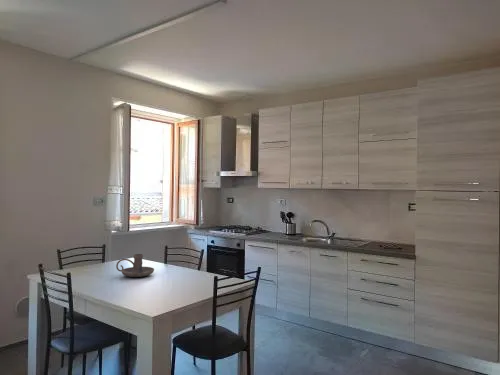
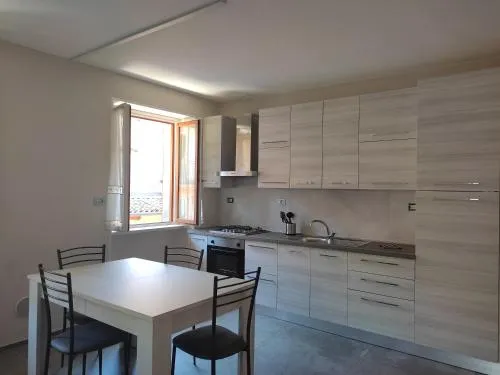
- candle holder [115,253,155,278]
